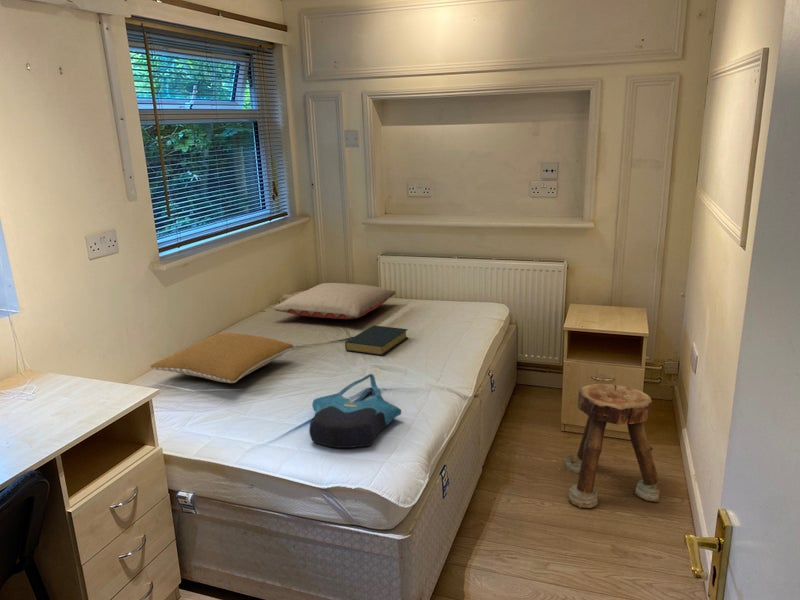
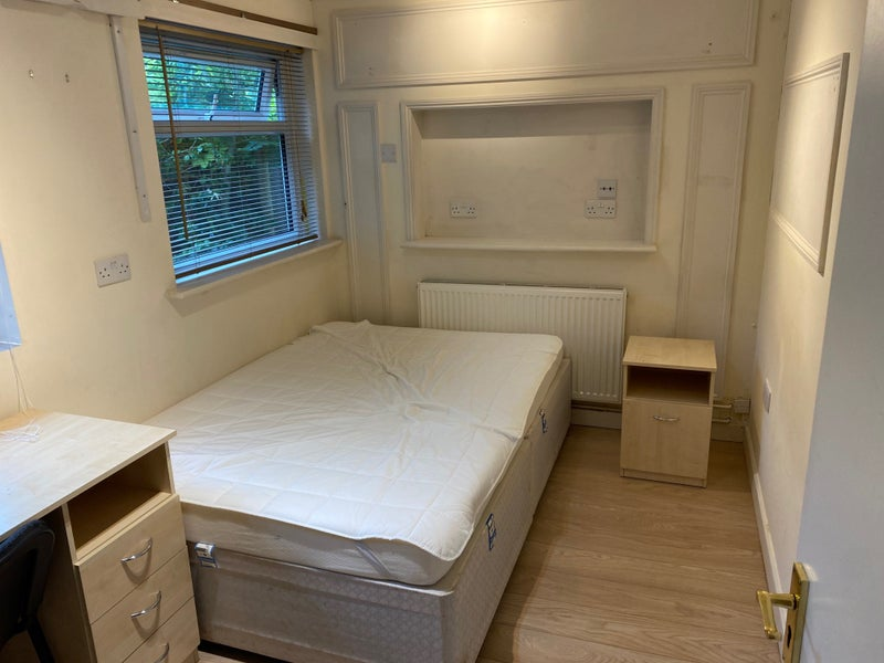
- stool [564,383,661,509]
- hardback book [344,324,409,356]
- pillow [272,282,397,320]
- tote bag [308,373,402,449]
- pillow [150,332,294,384]
